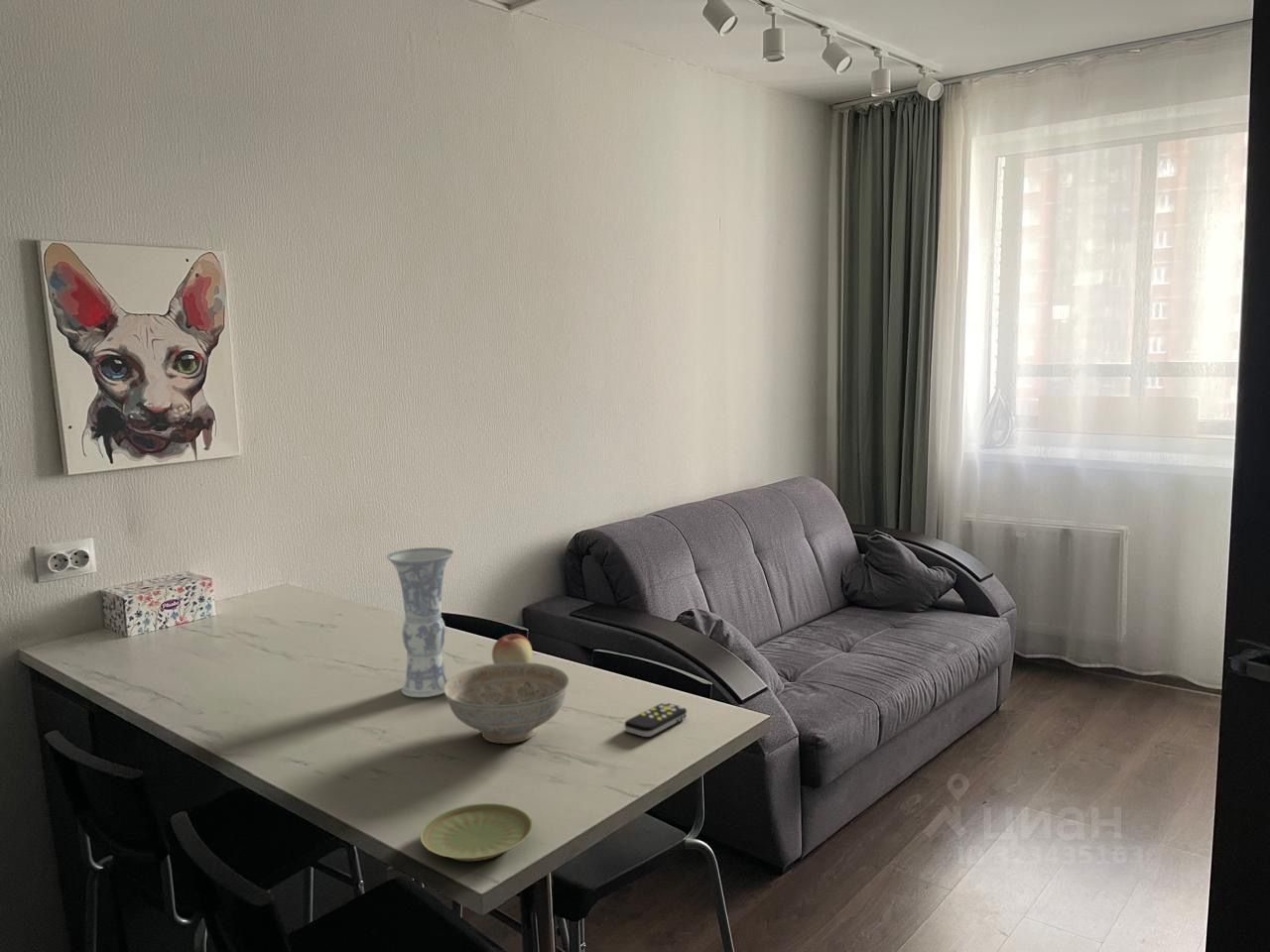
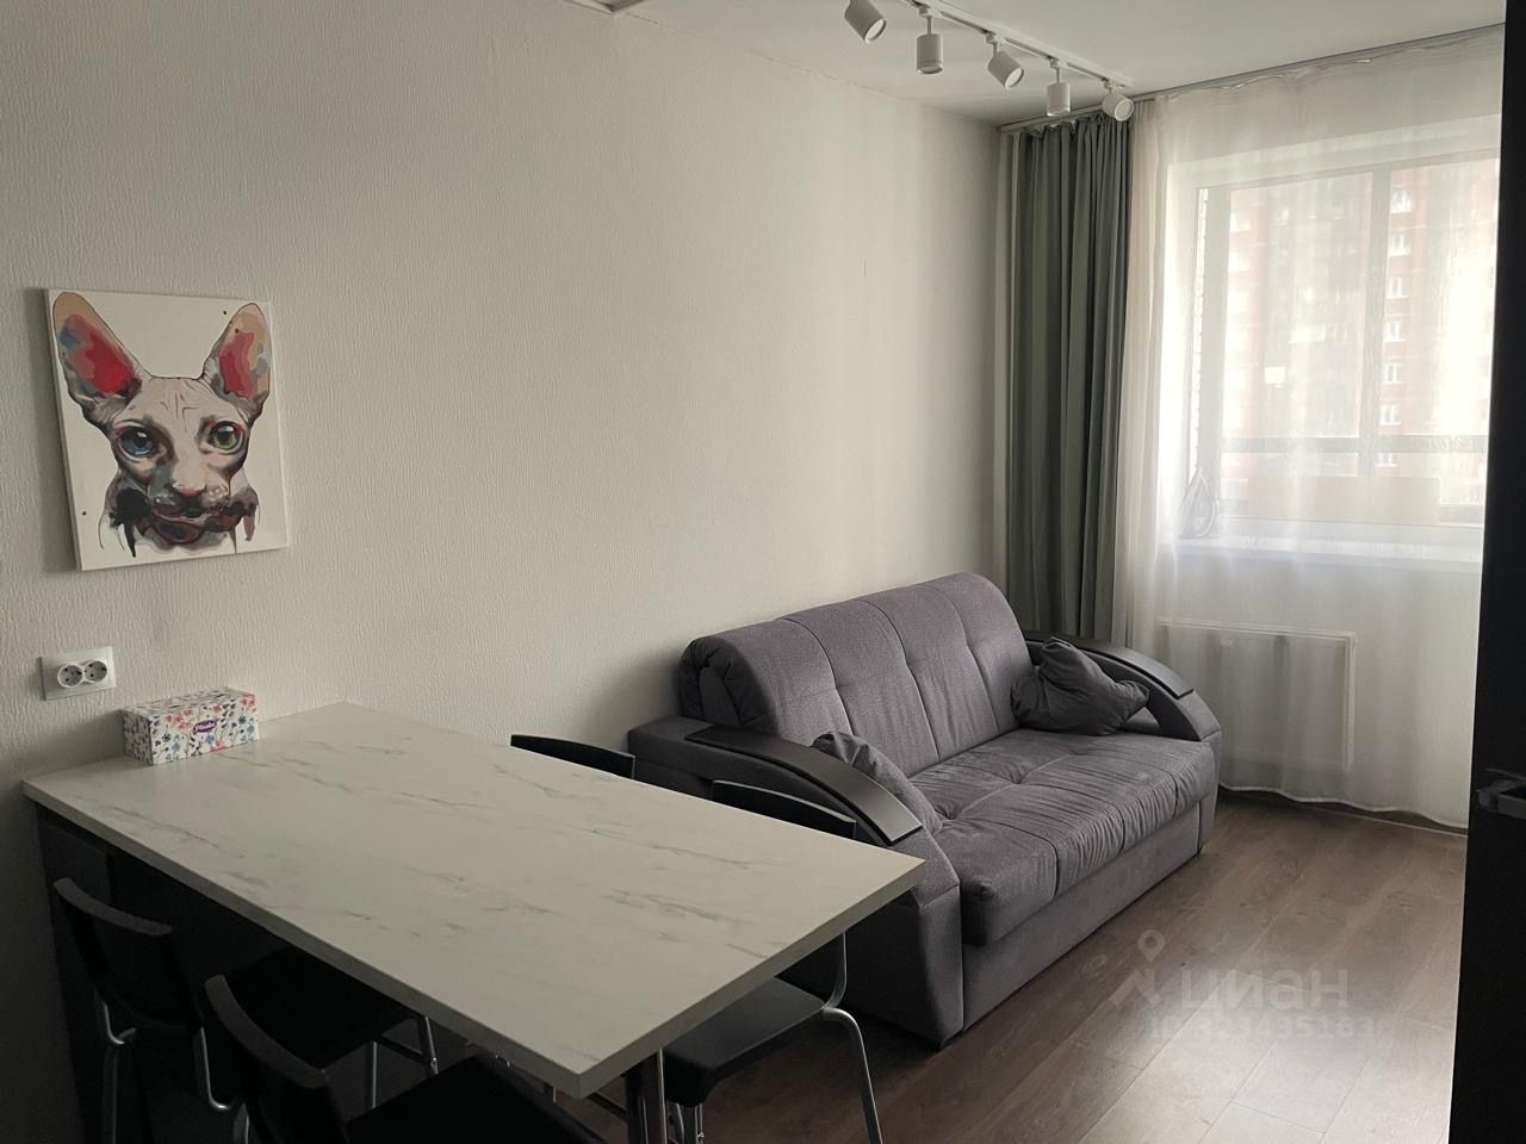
- vase [385,546,455,698]
- fruit [491,633,533,664]
- plate [419,802,534,862]
- remote control [623,701,688,738]
- decorative bowl [444,662,570,745]
